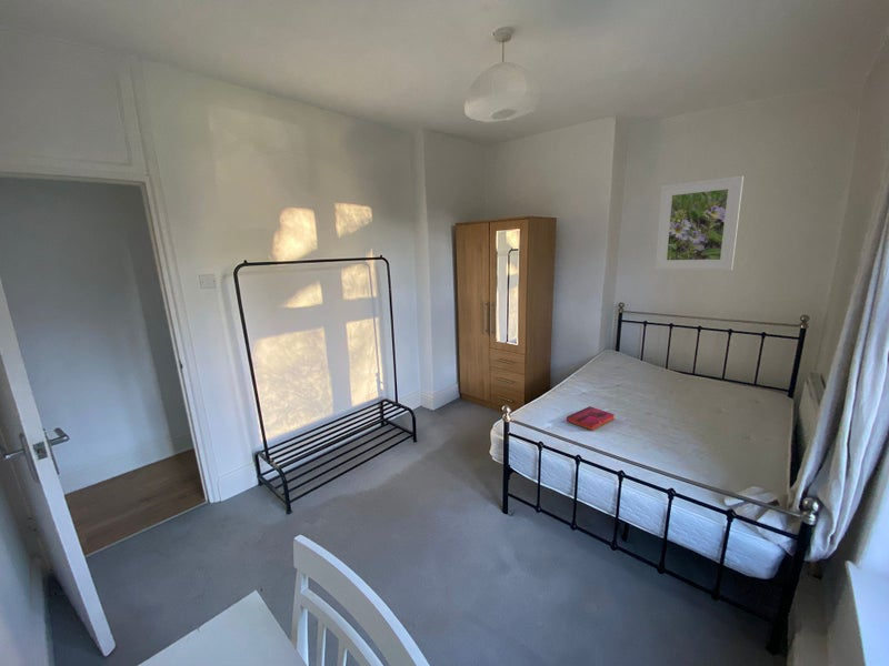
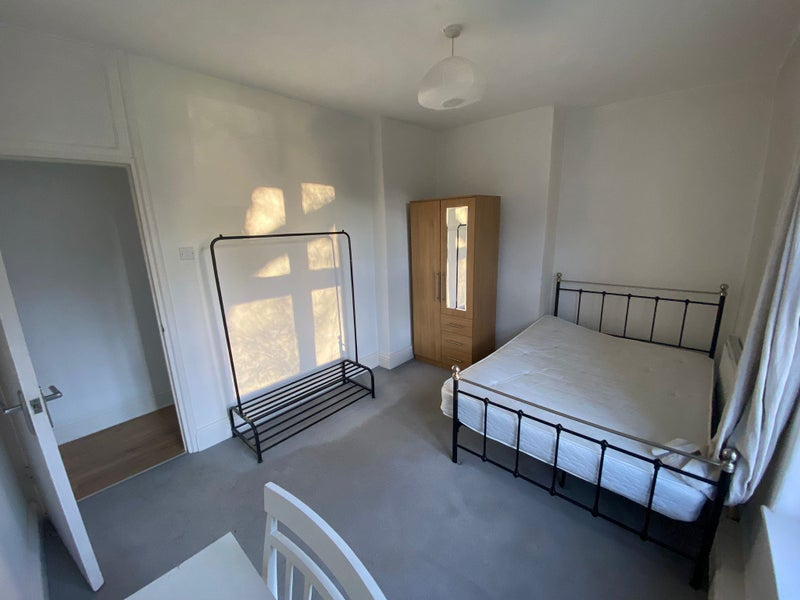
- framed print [655,174,745,271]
- hardback book [566,405,616,432]
